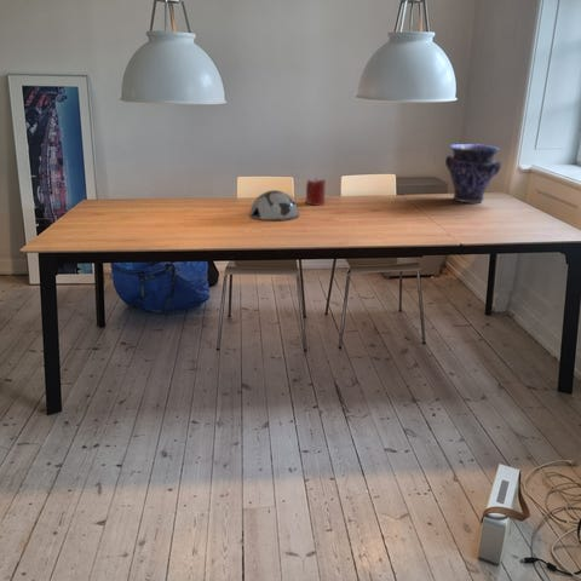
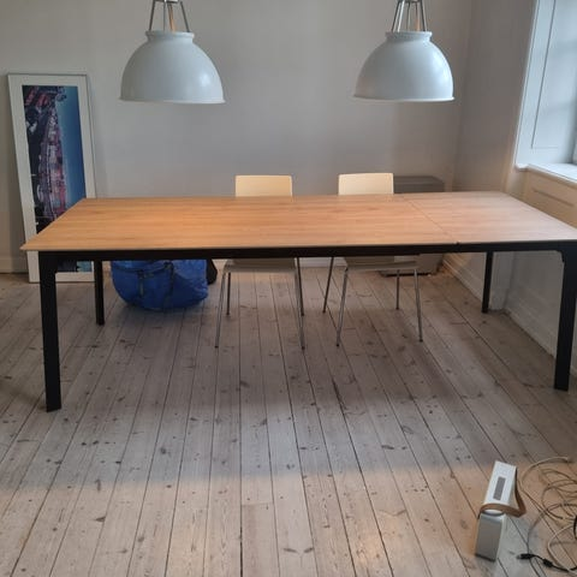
- decorative bowl [249,189,300,222]
- vase [444,143,502,203]
- candle [305,176,327,207]
